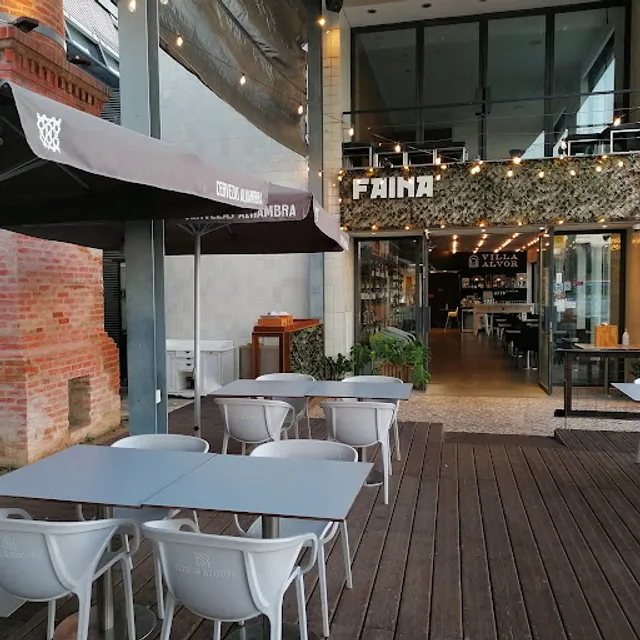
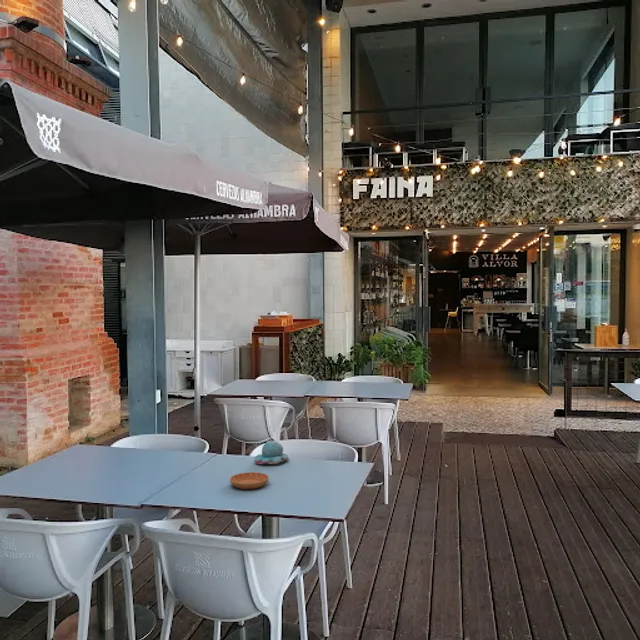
+ candle [253,439,290,465]
+ saucer [229,471,270,490]
